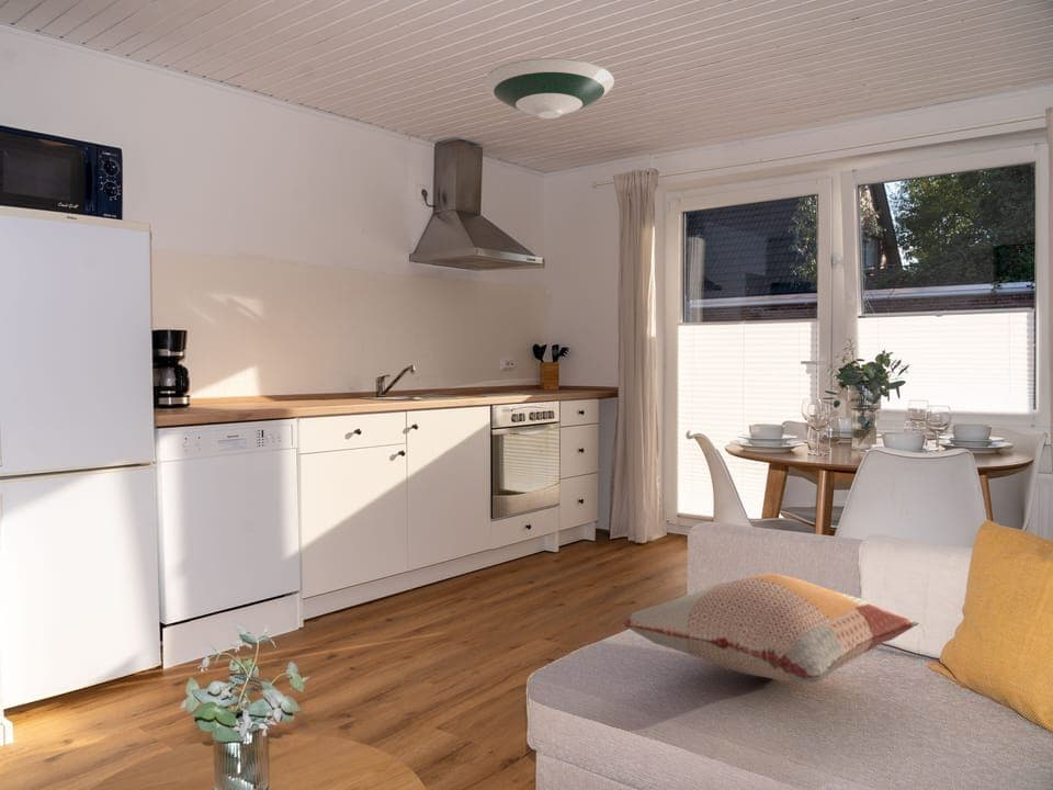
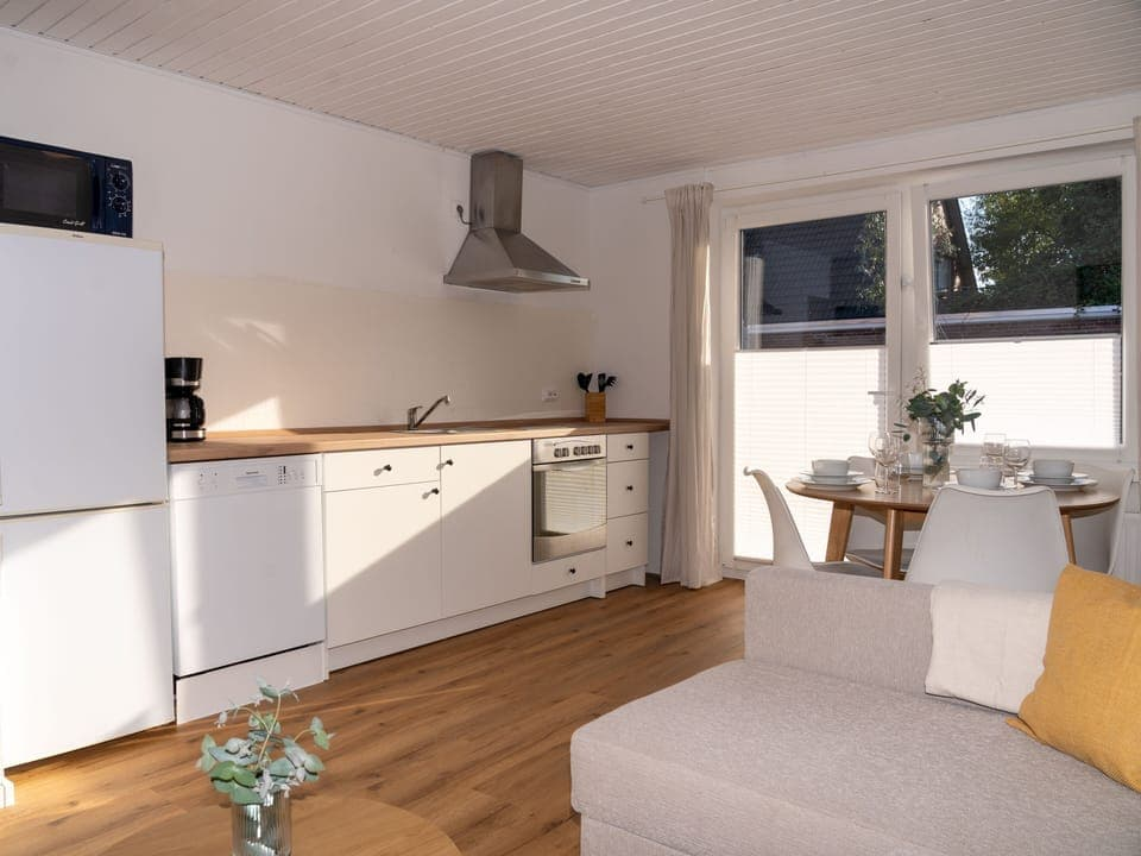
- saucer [483,57,615,120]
- decorative pillow [623,572,920,685]
